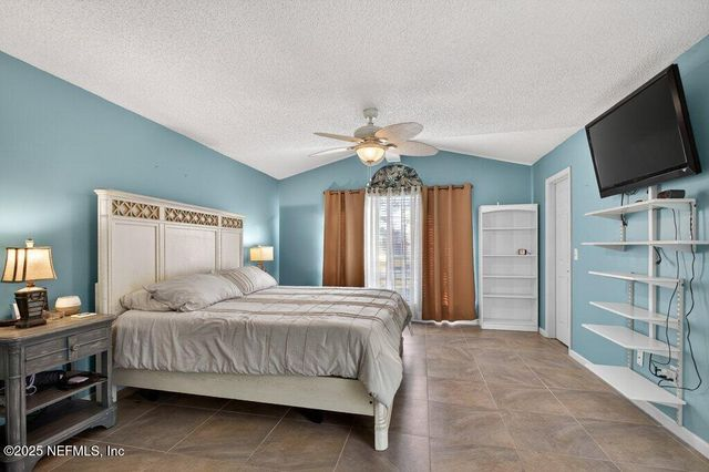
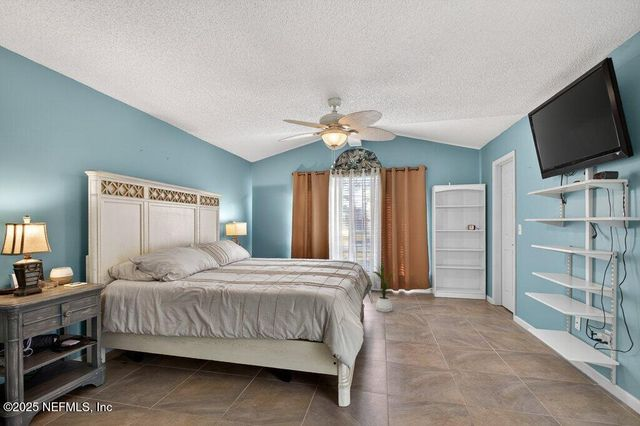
+ house plant [372,263,396,313]
